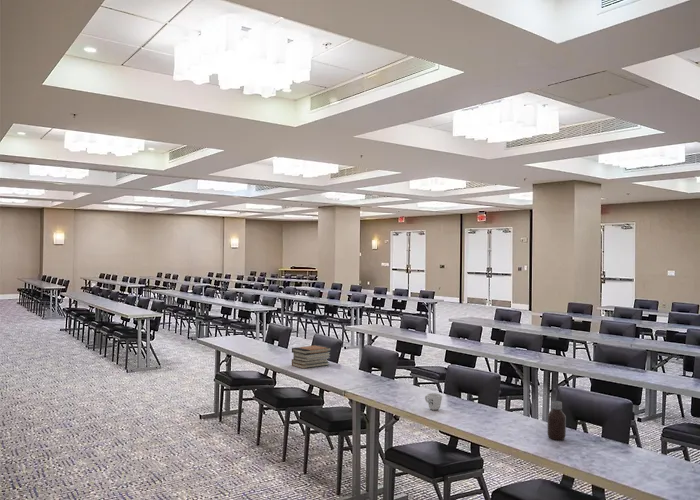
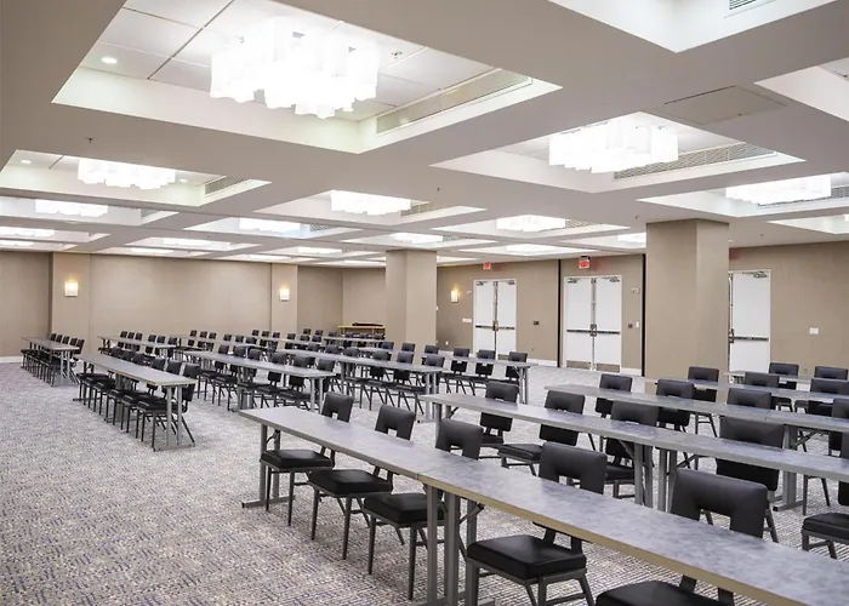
- bottle [546,400,567,441]
- mug [424,392,443,411]
- book stack [291,344,333,369]
